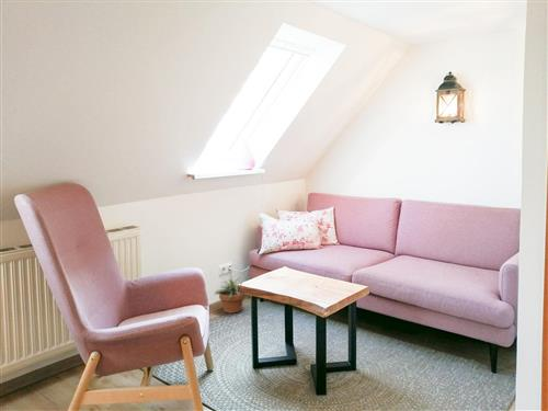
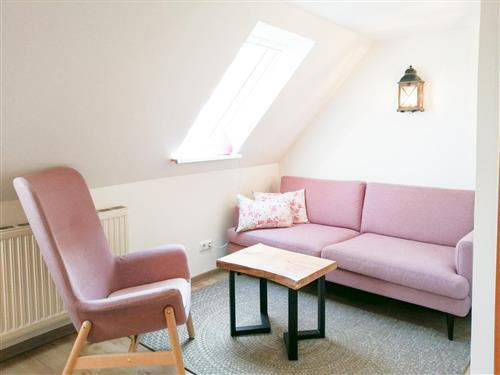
- potted plant [214,273,250,315]
